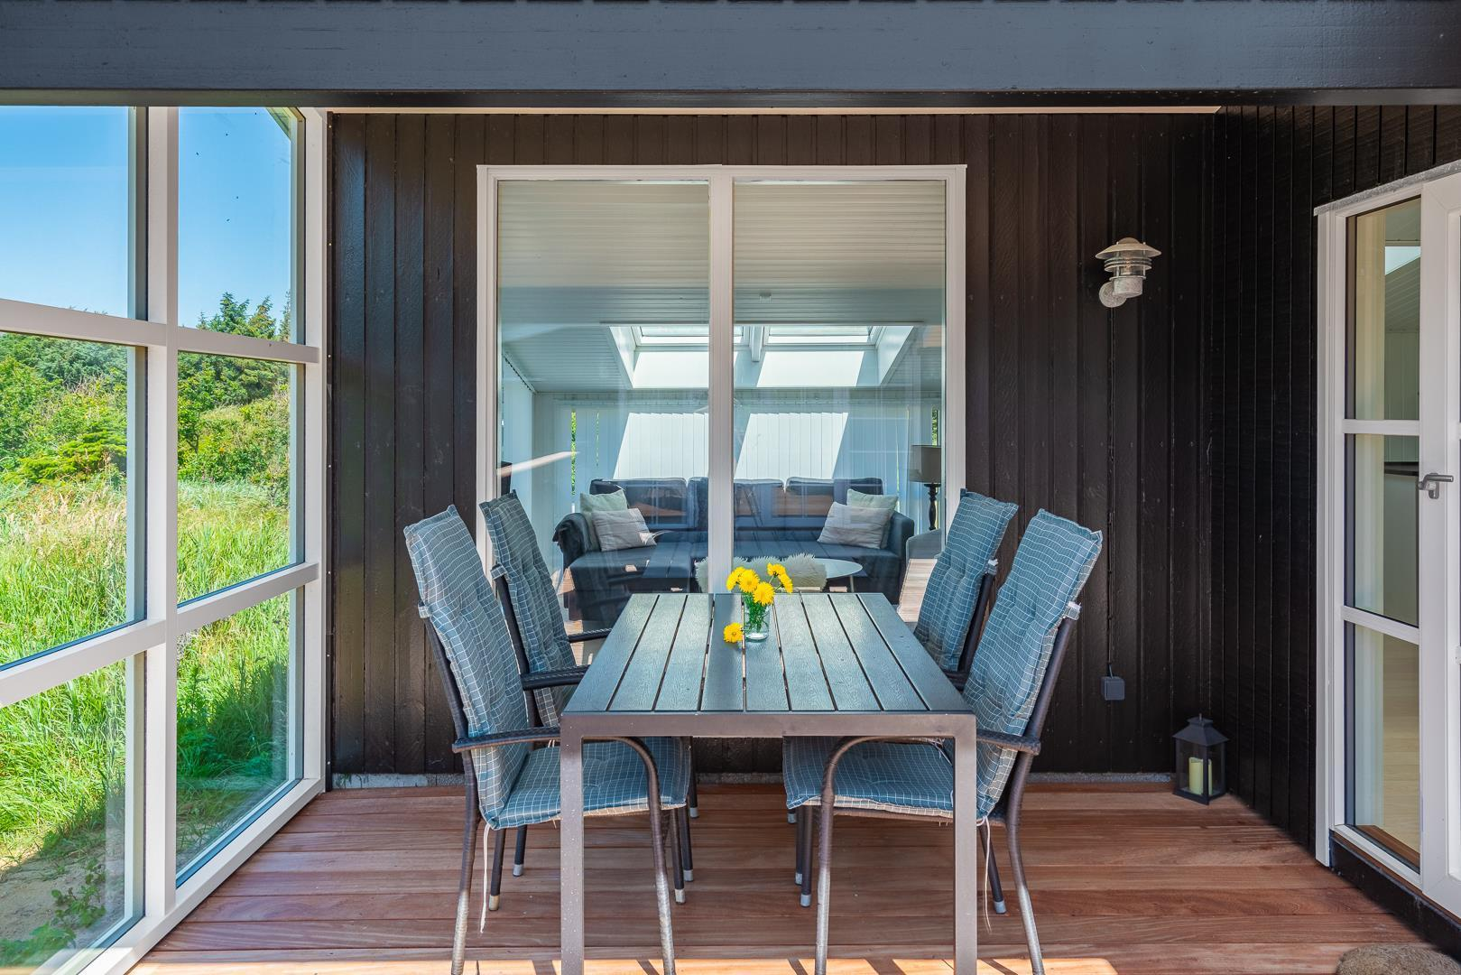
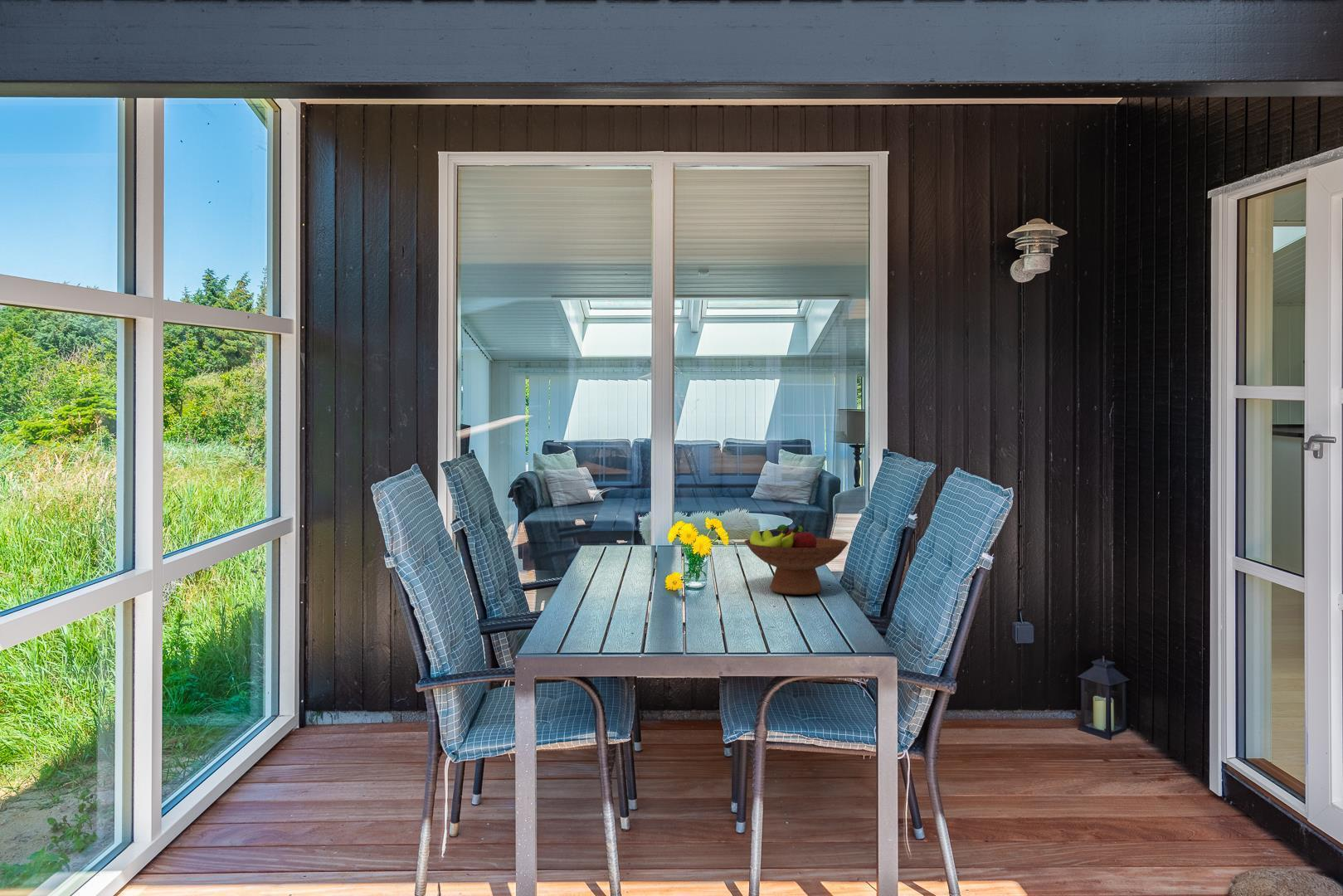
+ fruit bowl [744,523,849,596]
